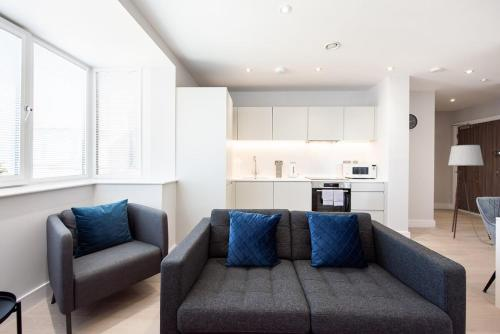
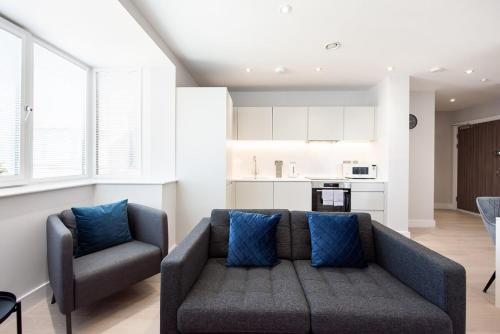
- floor lamp [447,144,495,246]
